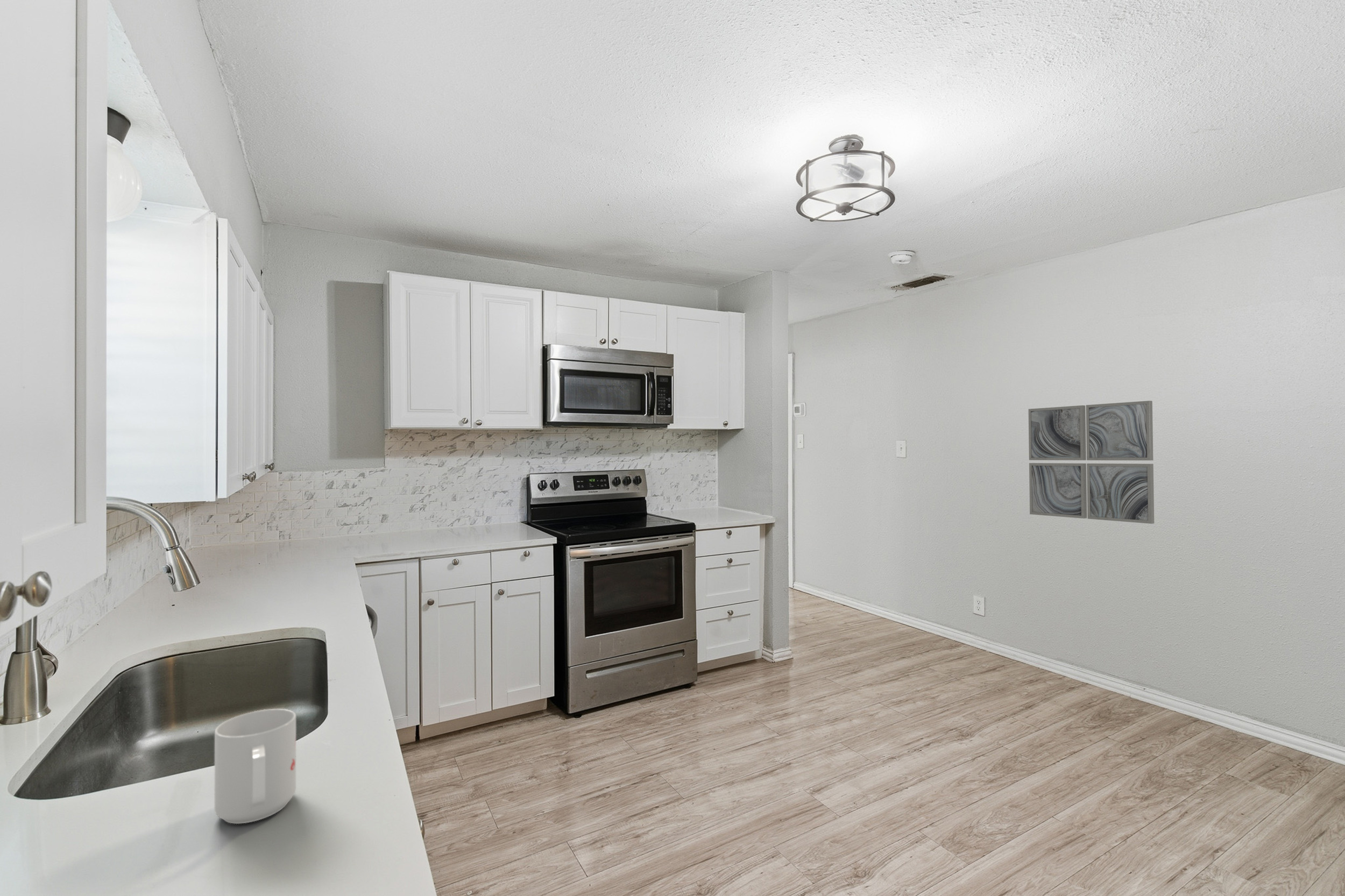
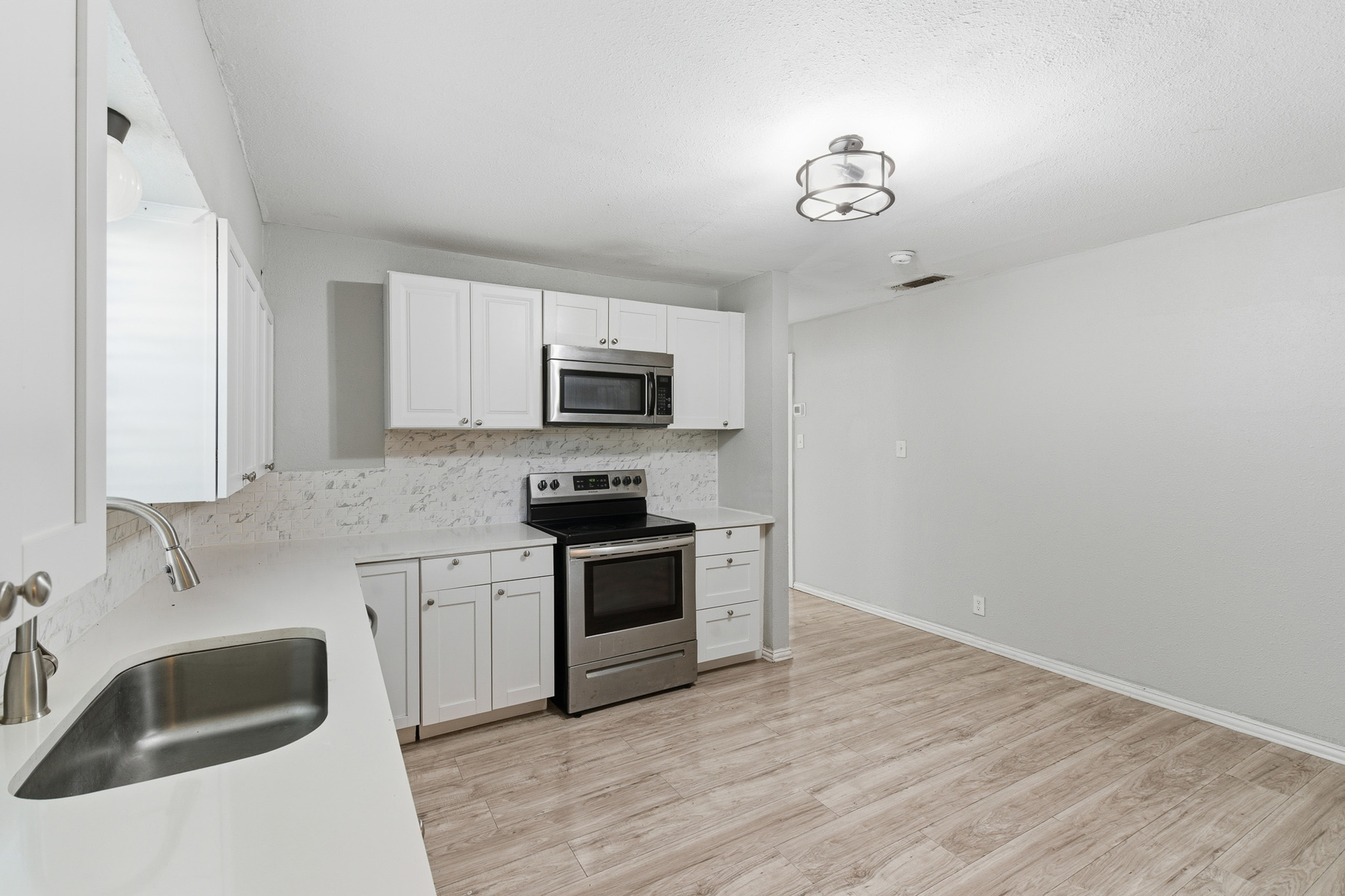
- mug [214,708,296,824]
- wall art [1028,400,1155,524]
